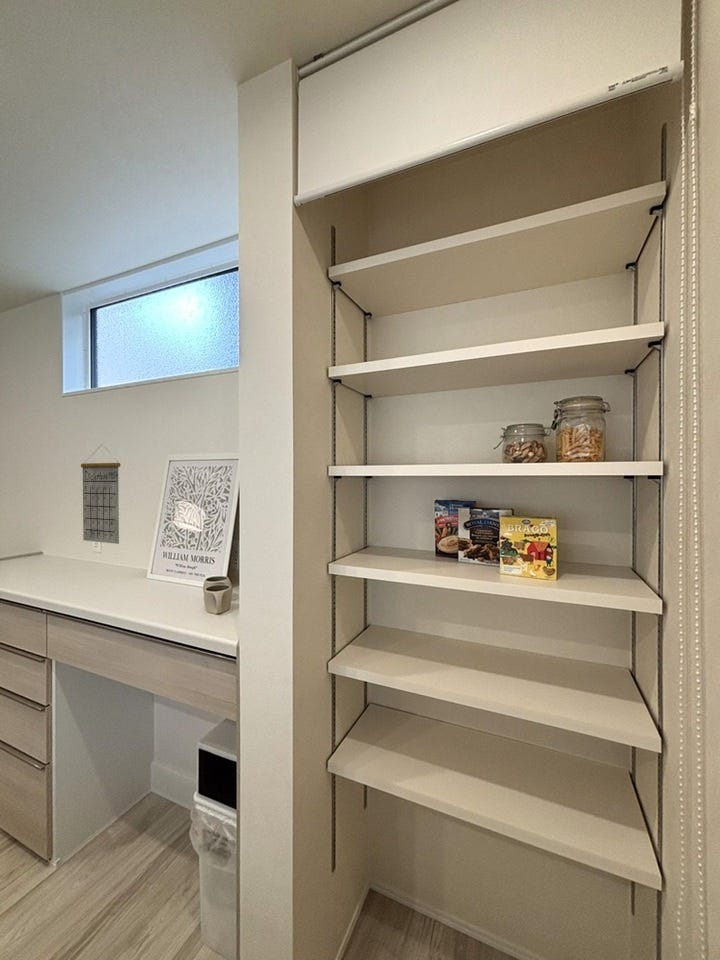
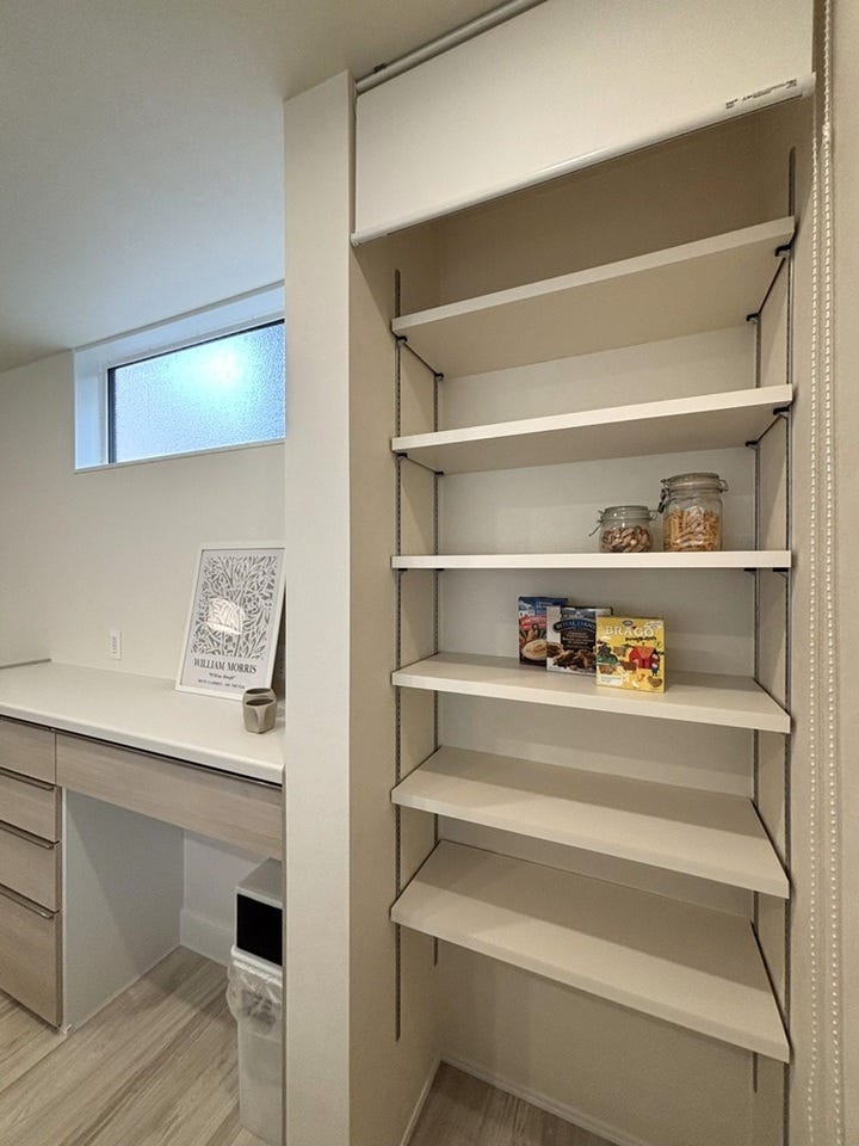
- calendar [80,445,122,545]
